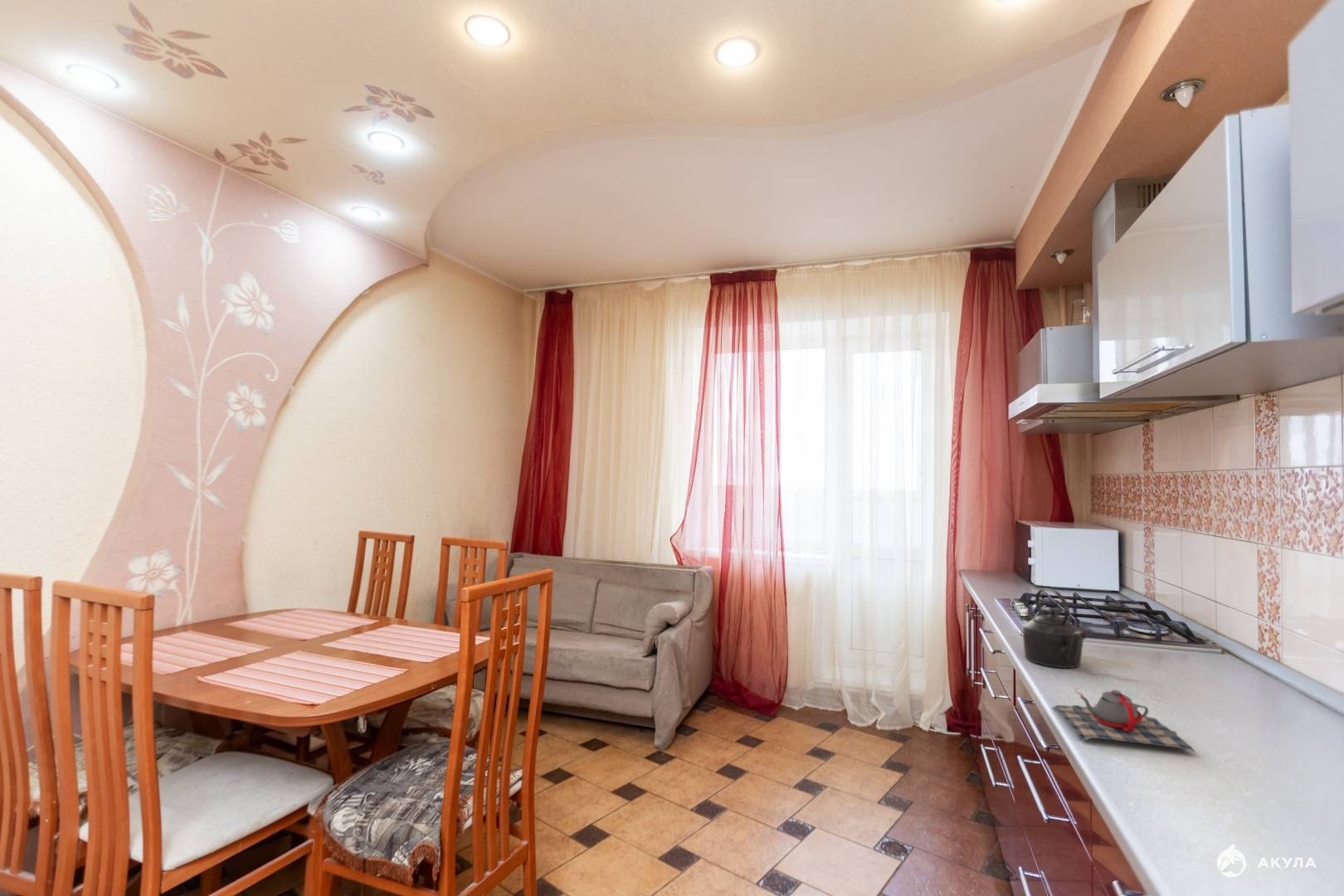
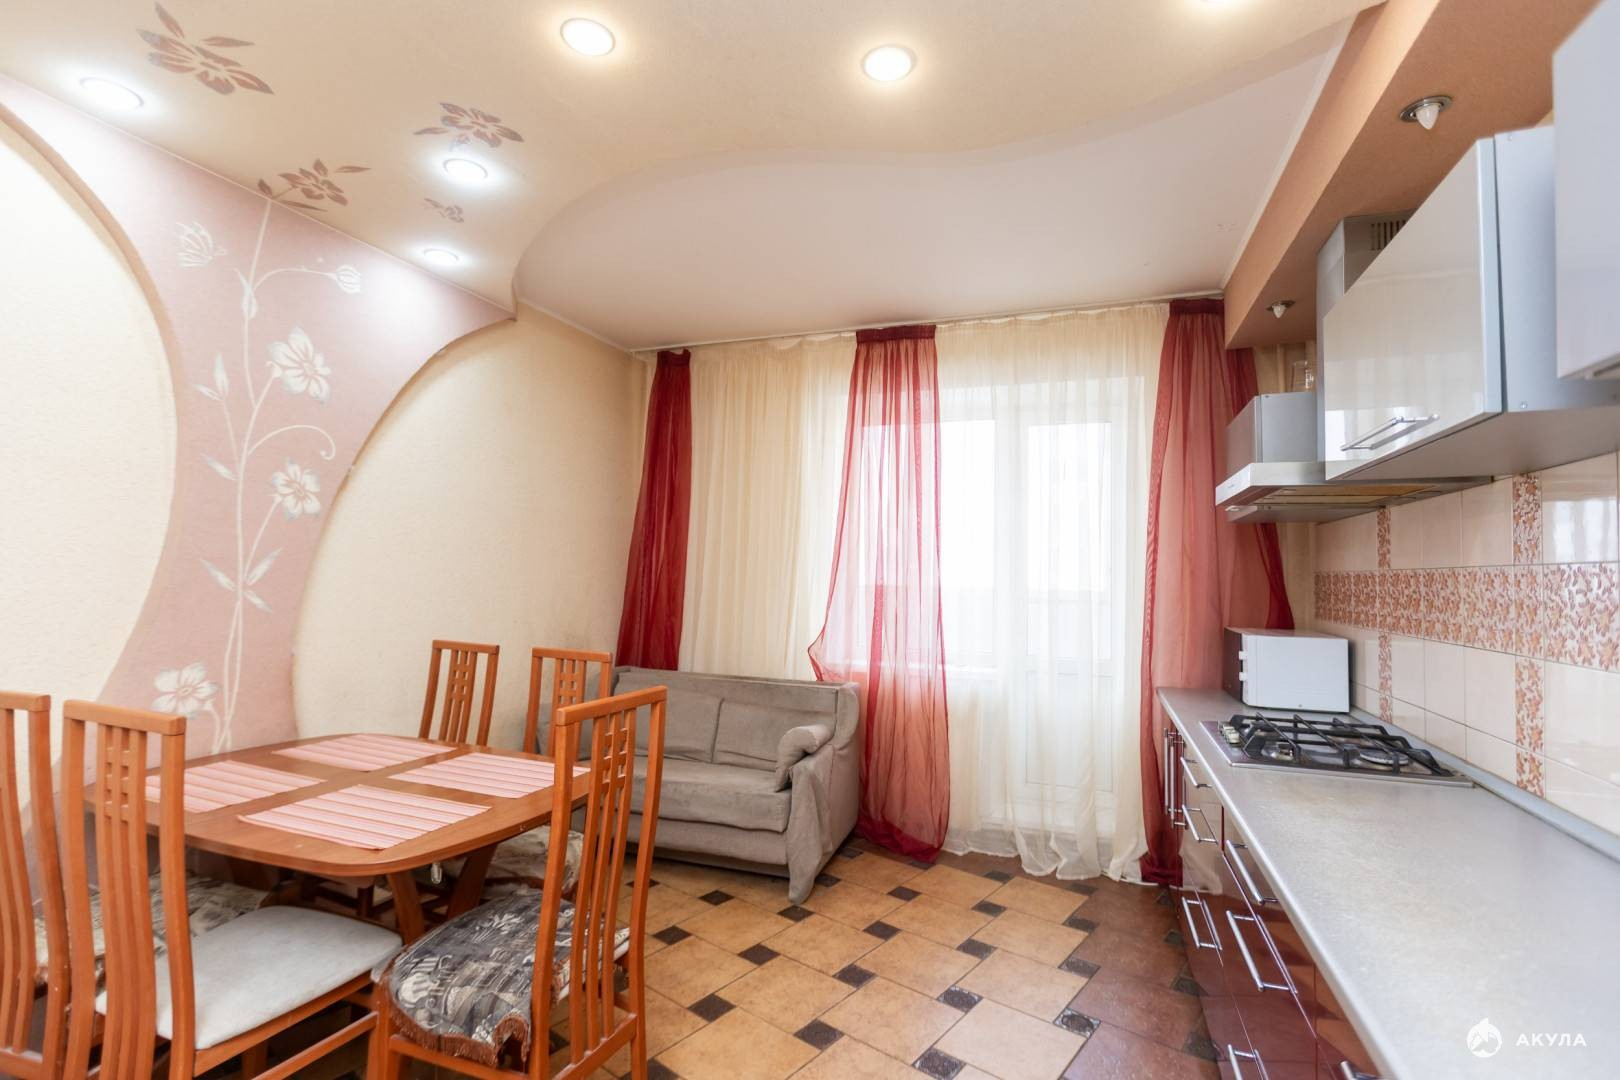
- kettle [1021,587,1087,669]
- teapot [1052,687,1196,752]
